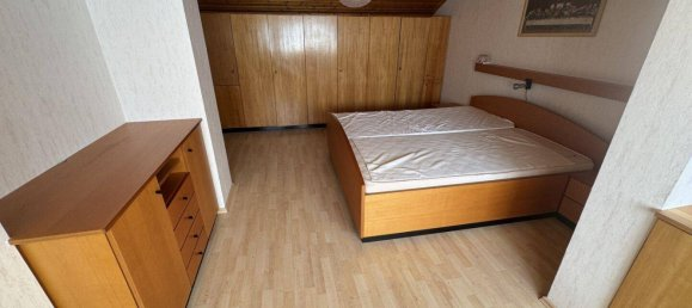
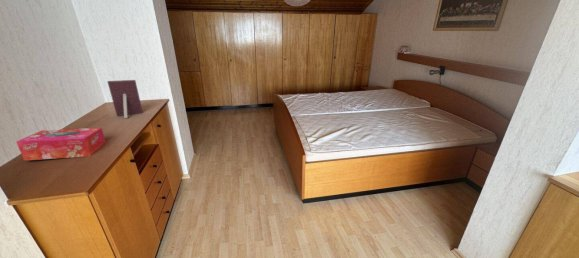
+ picture frame [106,79,144,119]
+ tissue box [15,127,107,161]
